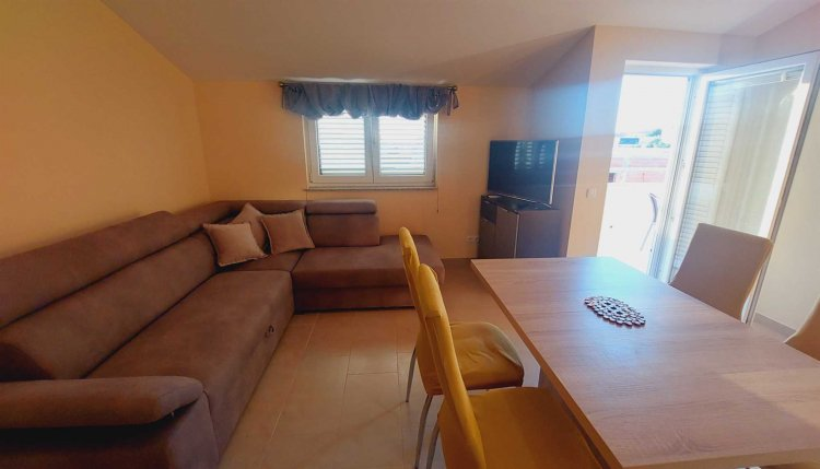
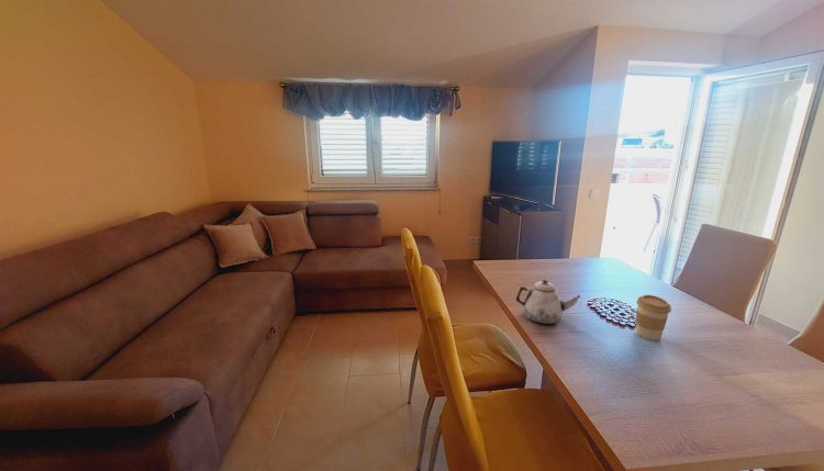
+ coffee cup [635,294,672,341]
+ teapot [515,279,581,325]
